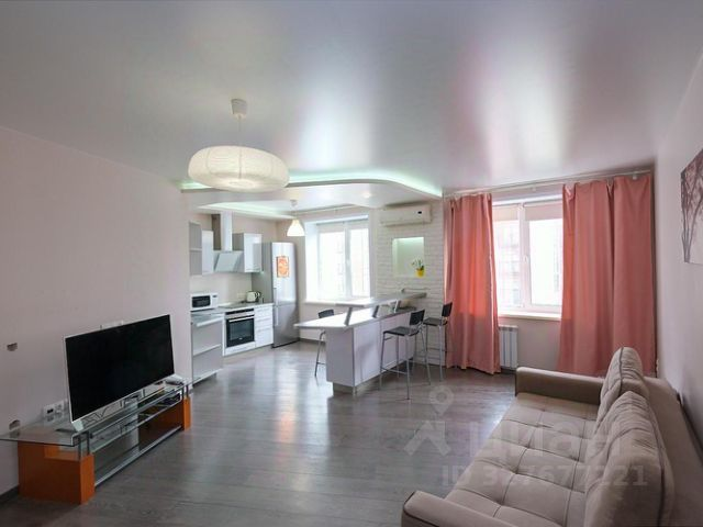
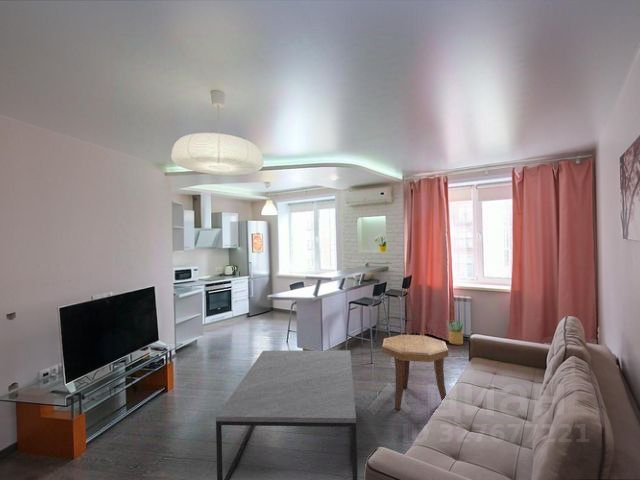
+ coffee table [215,349,358,480]
+ side table [381,334,449,410]
+ potted plant [446,320,464,345]
